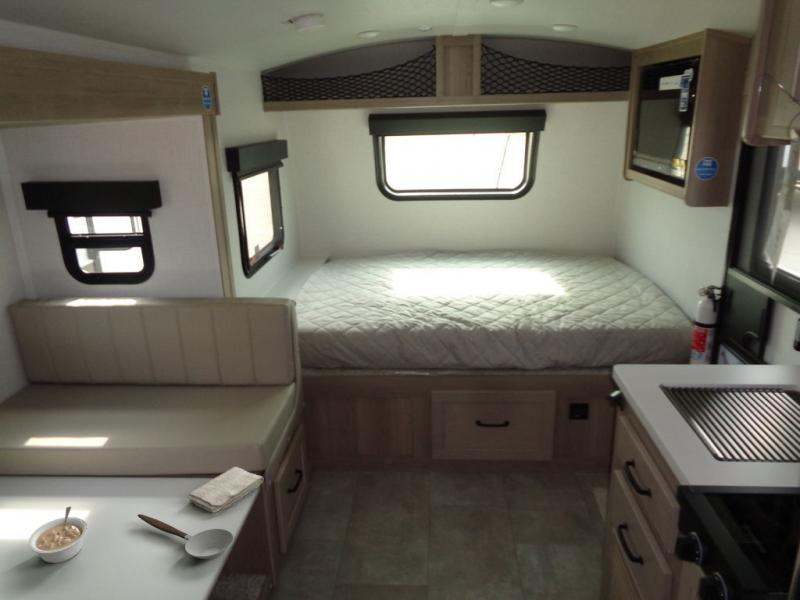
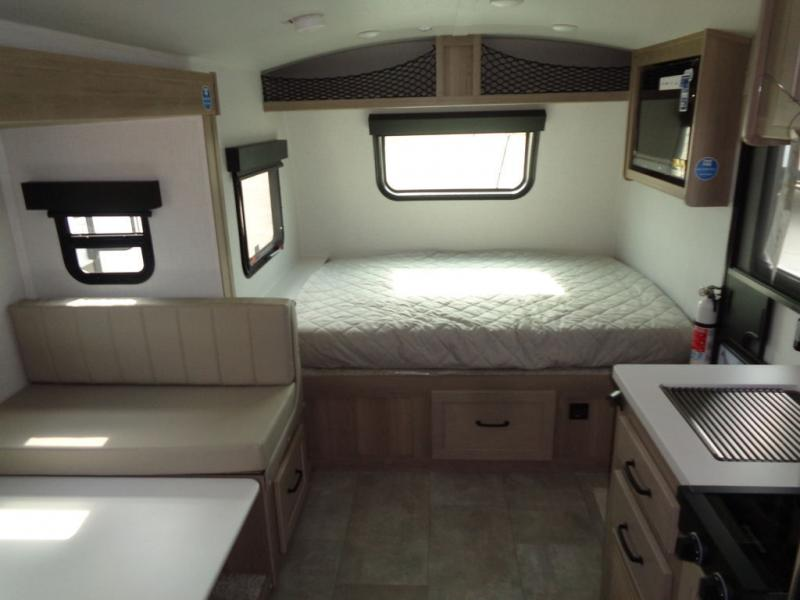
- legume [28,506,89,564]
- washcloth [188,466,264,514]
- spoon [137,513,234,560]
